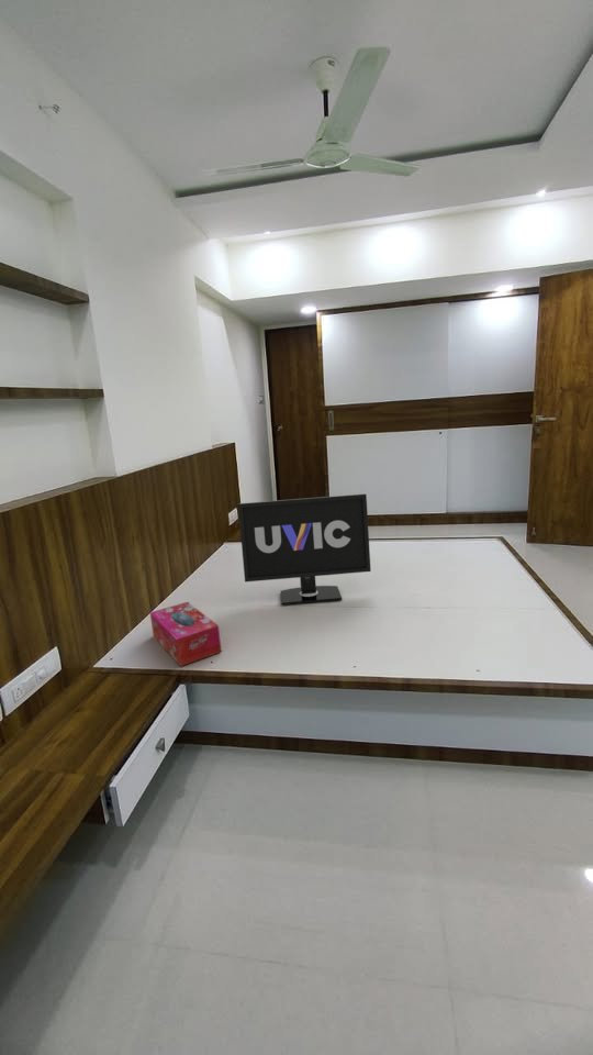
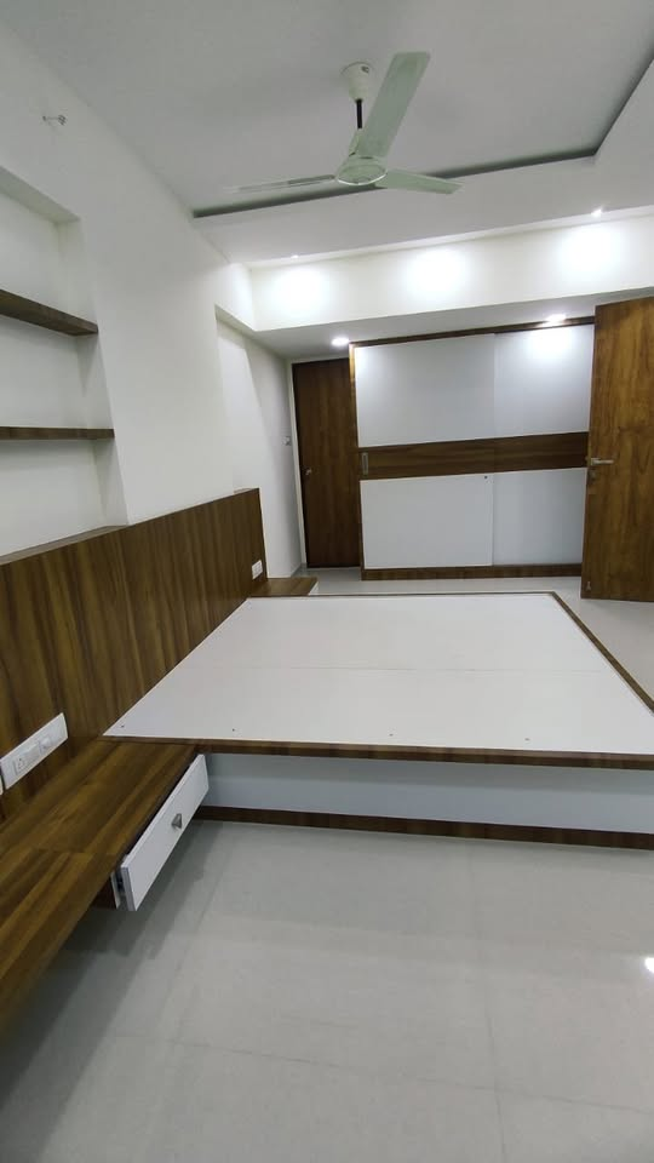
- monitor [237,492,372,607]
- tissue box [149,601,223,667]
